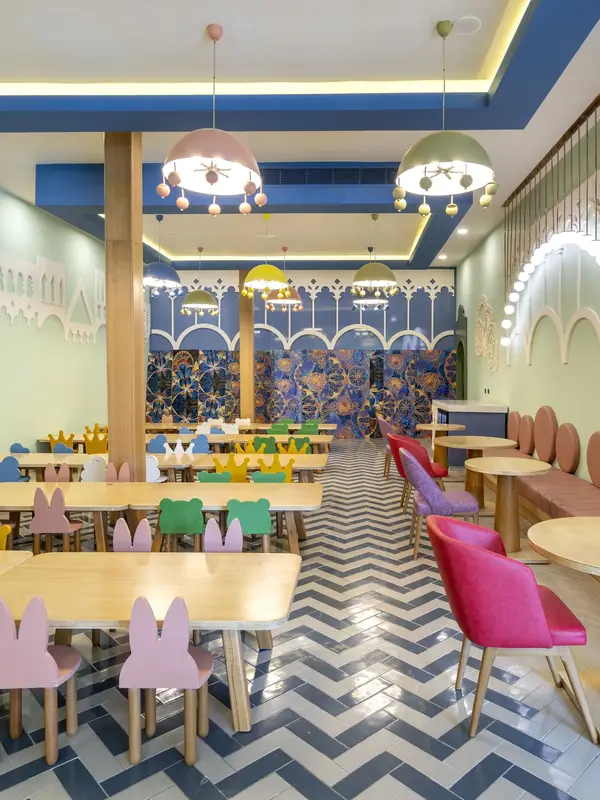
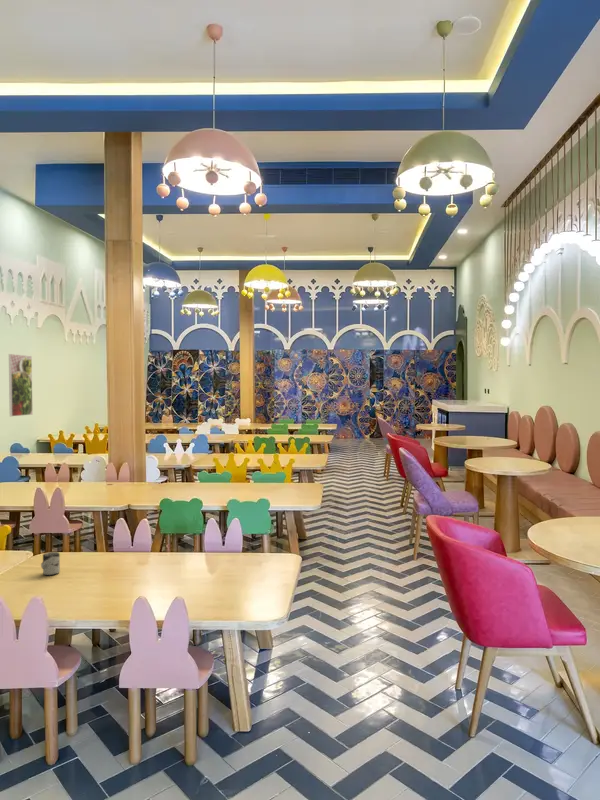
+ cup [40,551,61,577]
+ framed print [8,353,34,417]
